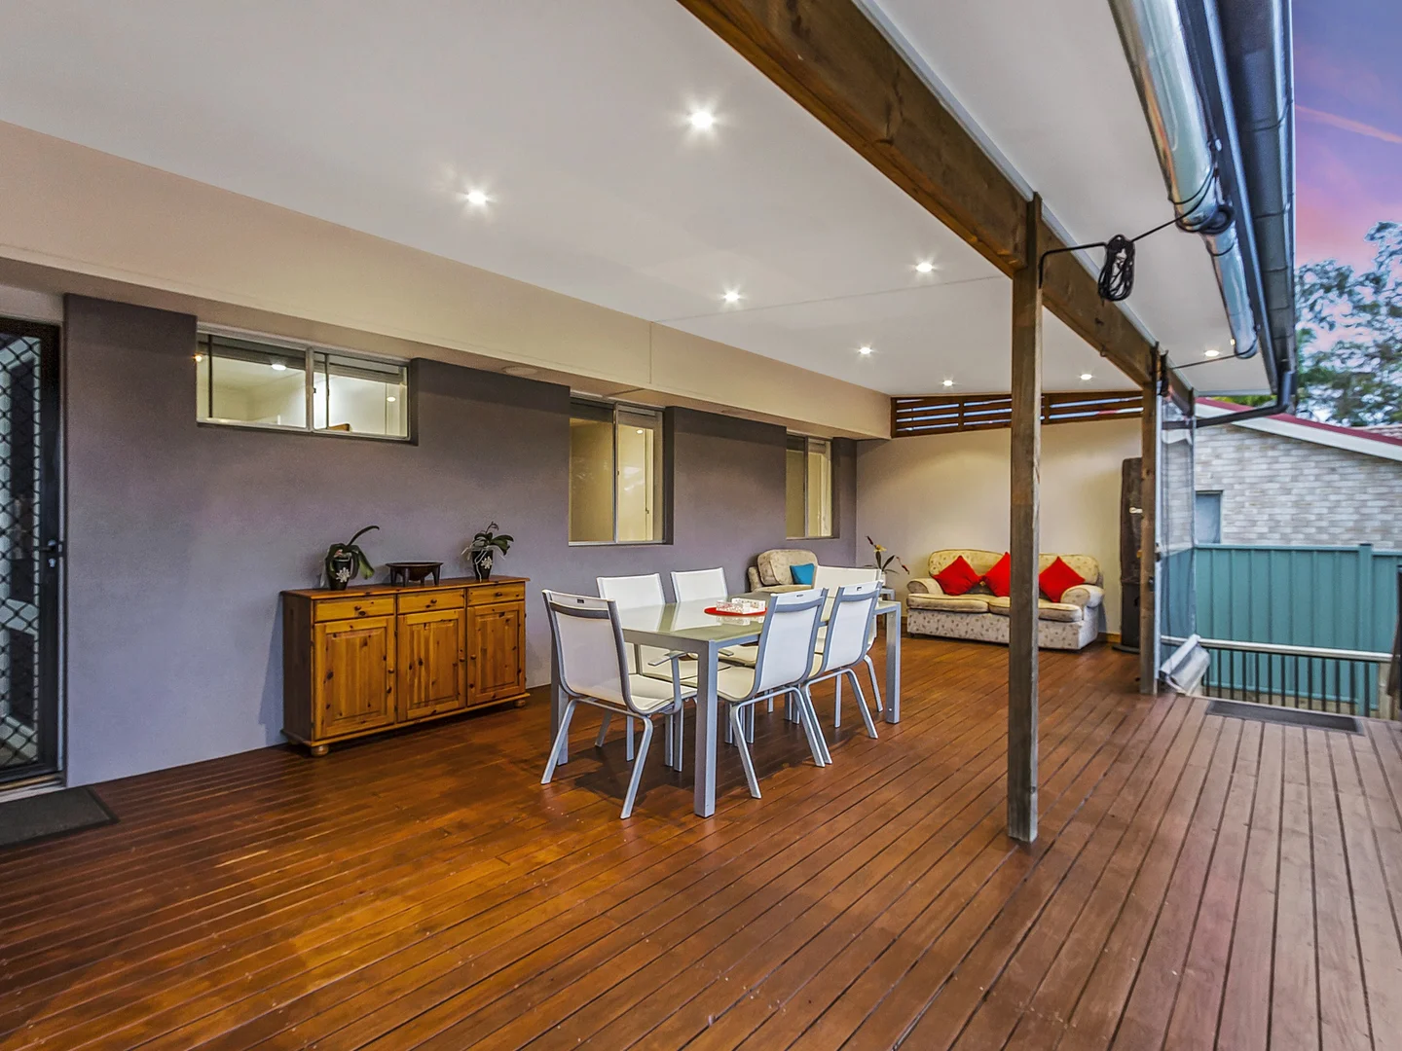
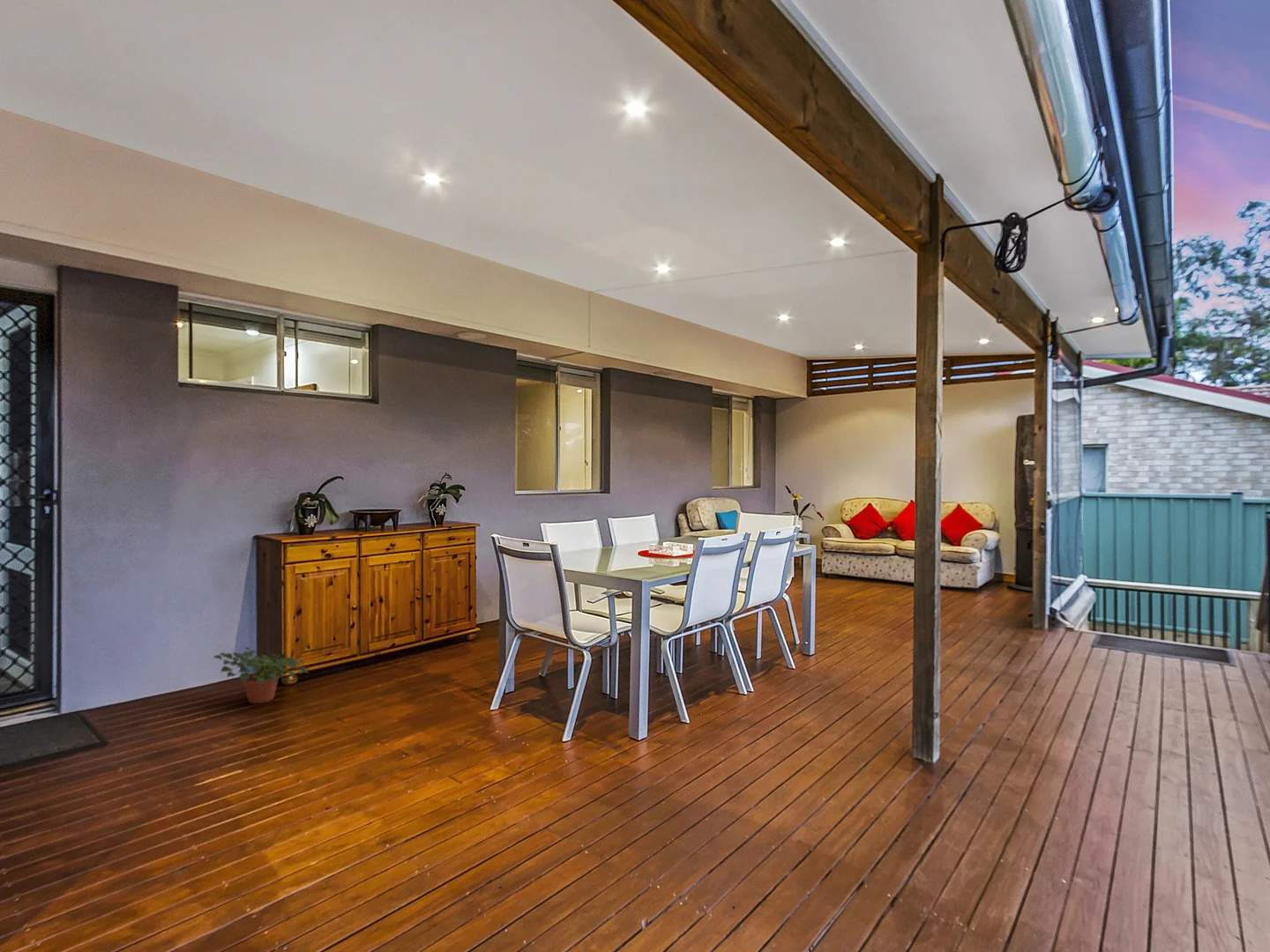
+ potted plant [212,646,310,704]
